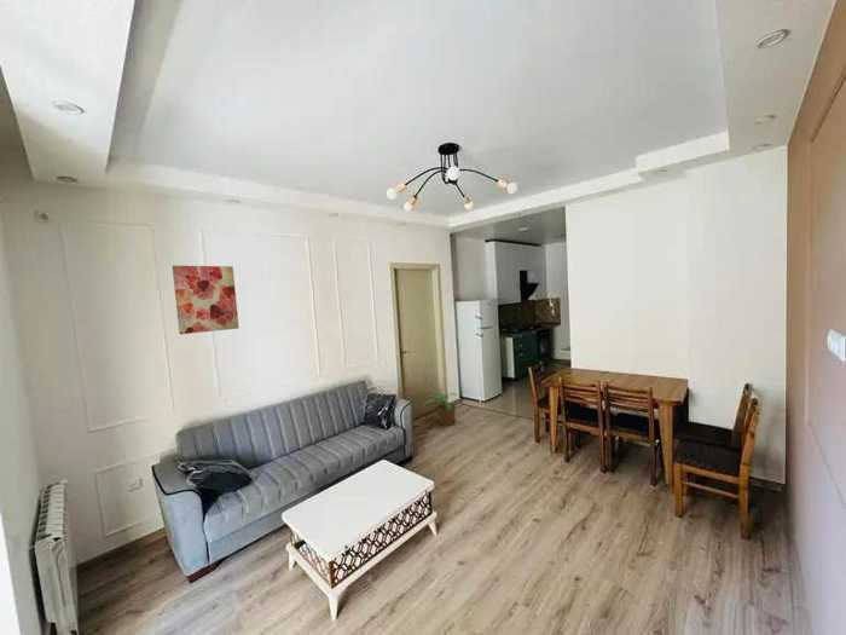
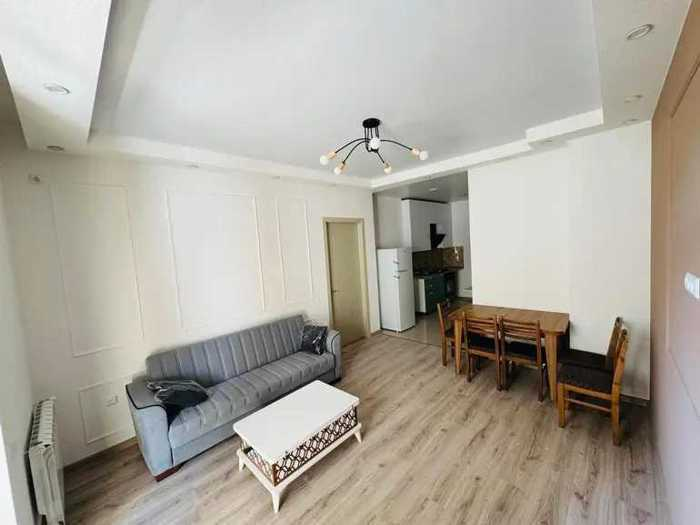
- wall art [172,265,241,335]
- potted plant [422,385,459,427]
